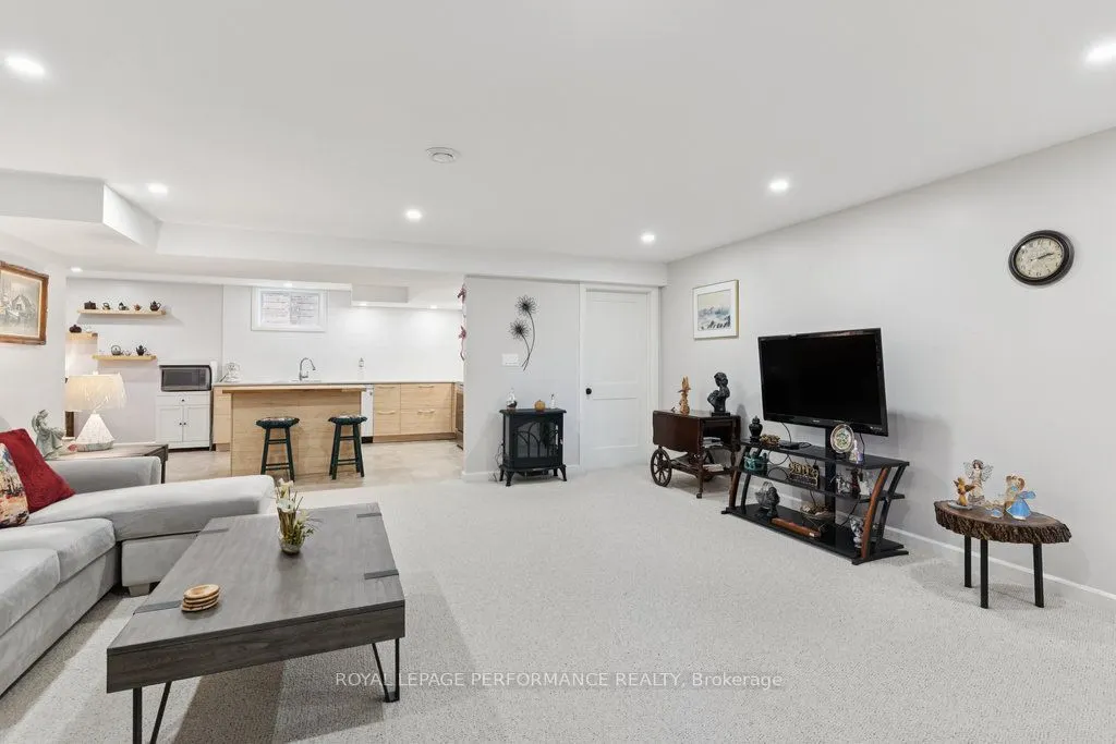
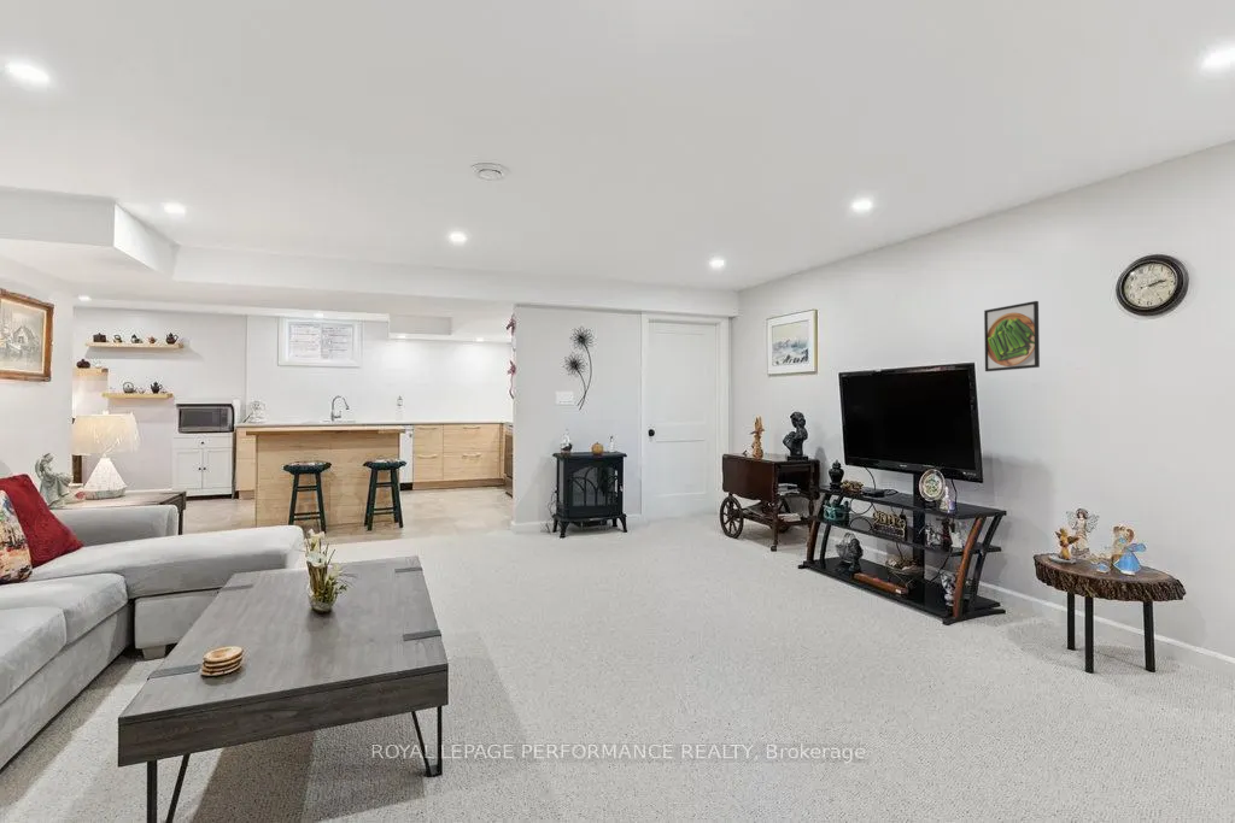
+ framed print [983,300,1041,372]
